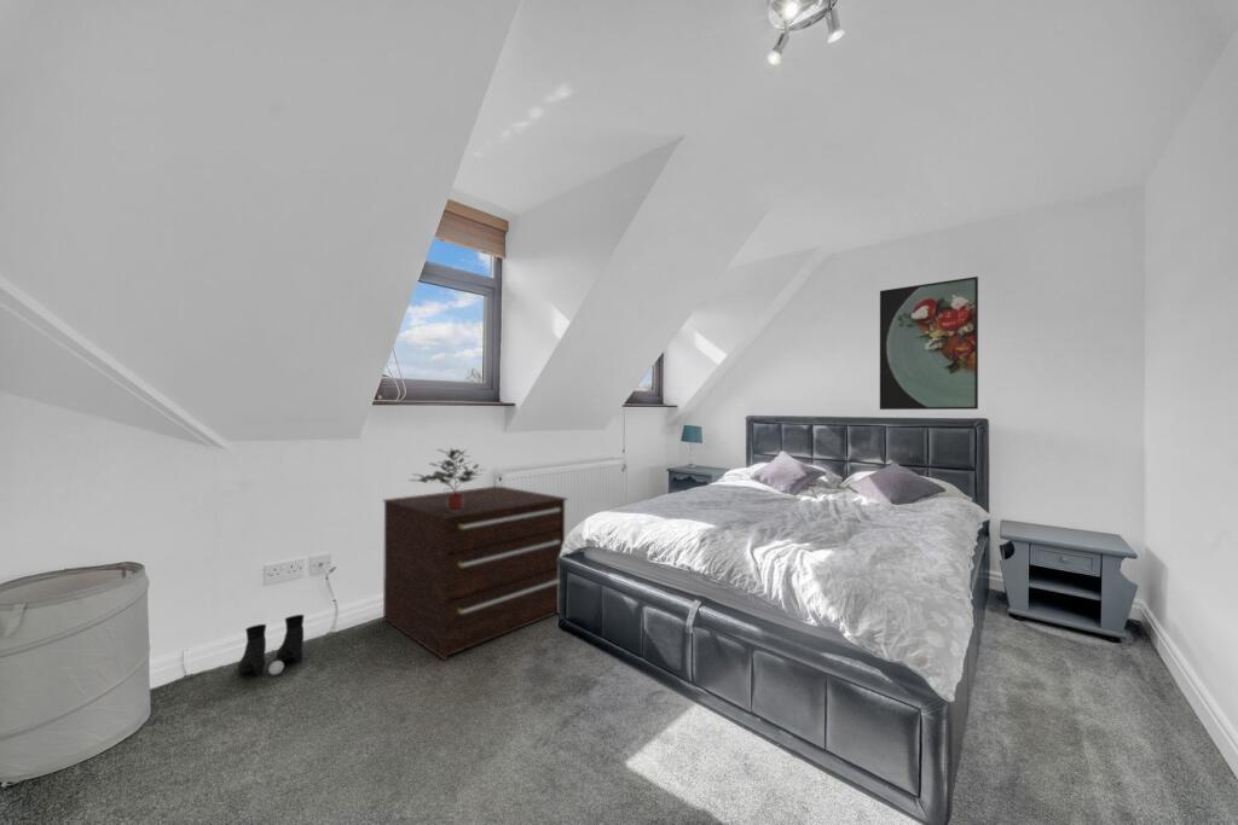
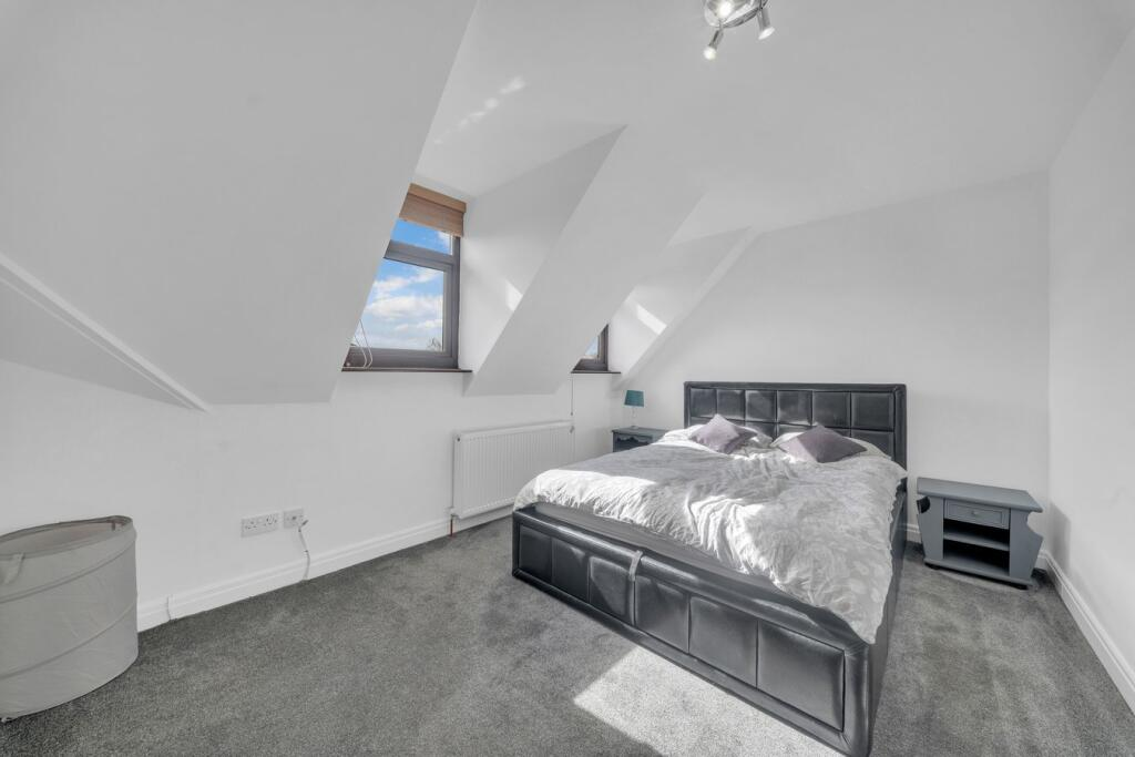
- potted plant [409,447,486,510]
- boots [237,614,305,679]
- dresser [382,486,568,661]
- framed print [879,275,979,411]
